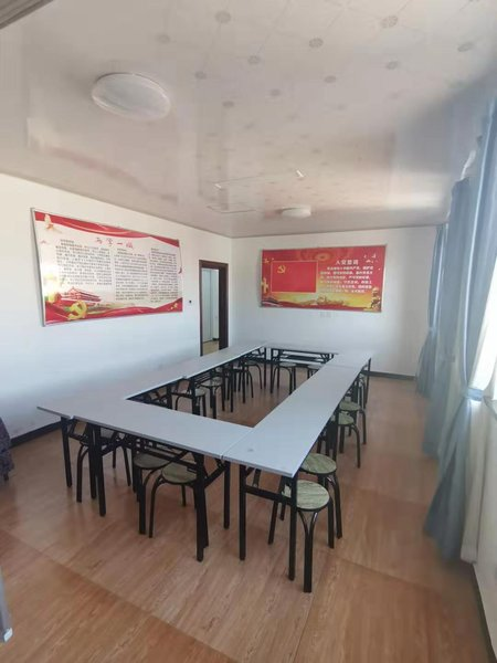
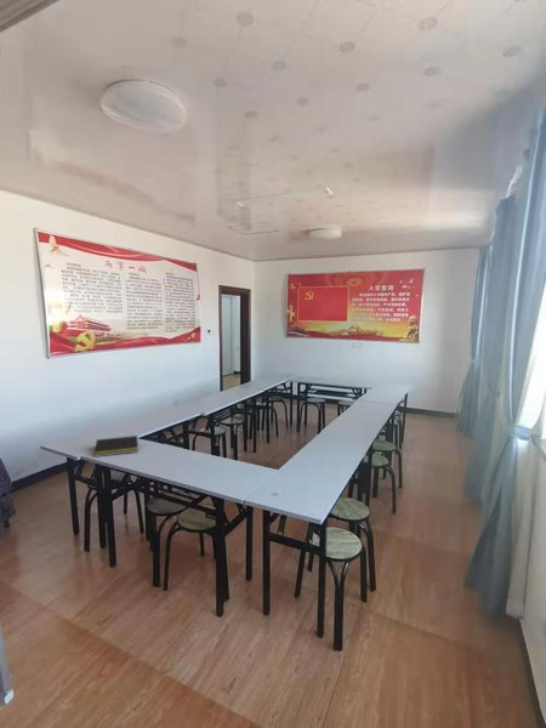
+ notepad [92,434,138,457]
